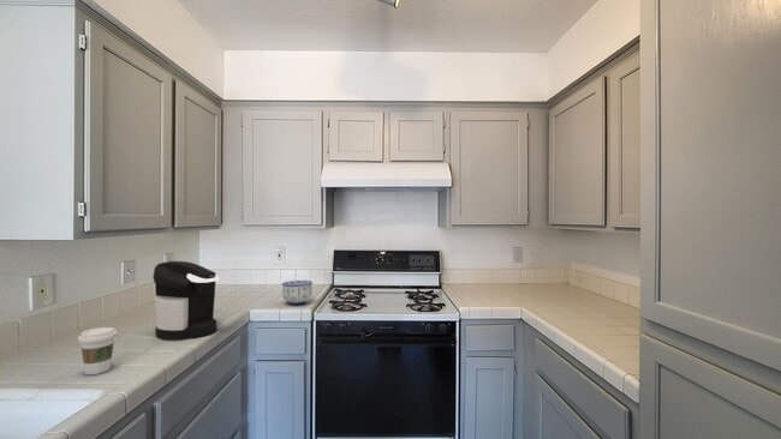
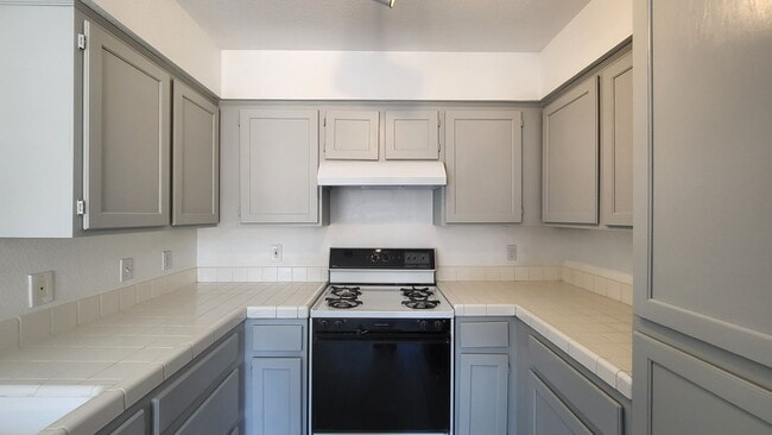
- coffee maker [153,260,221,341]
- bowl [281,279,314,306]
- coffee cup [77,326,118,375]
